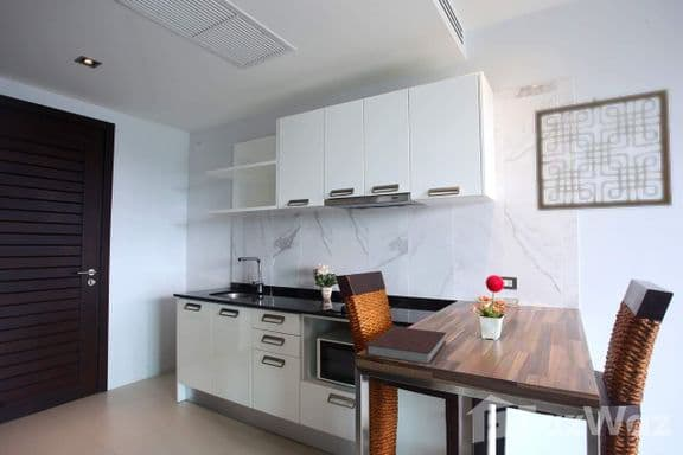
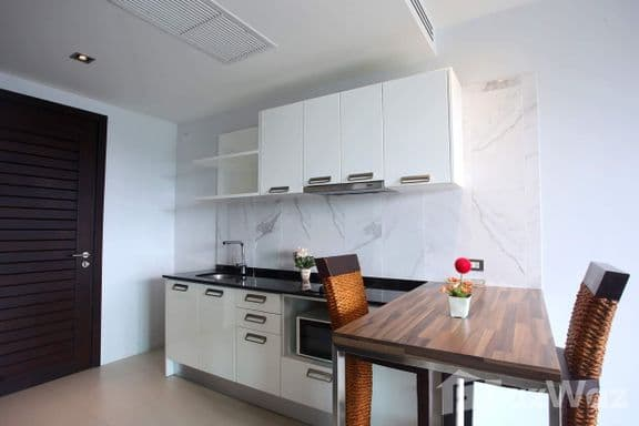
- notebook [364,326,447,365]
- wall art [534,88,674,212]
